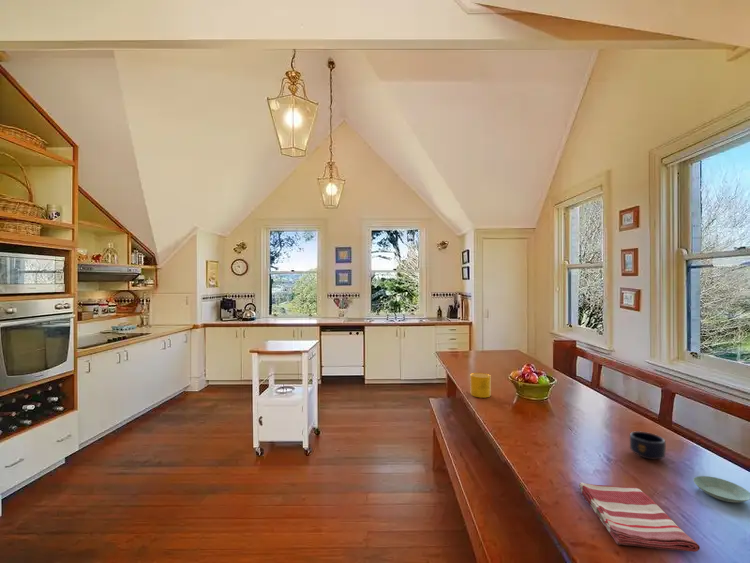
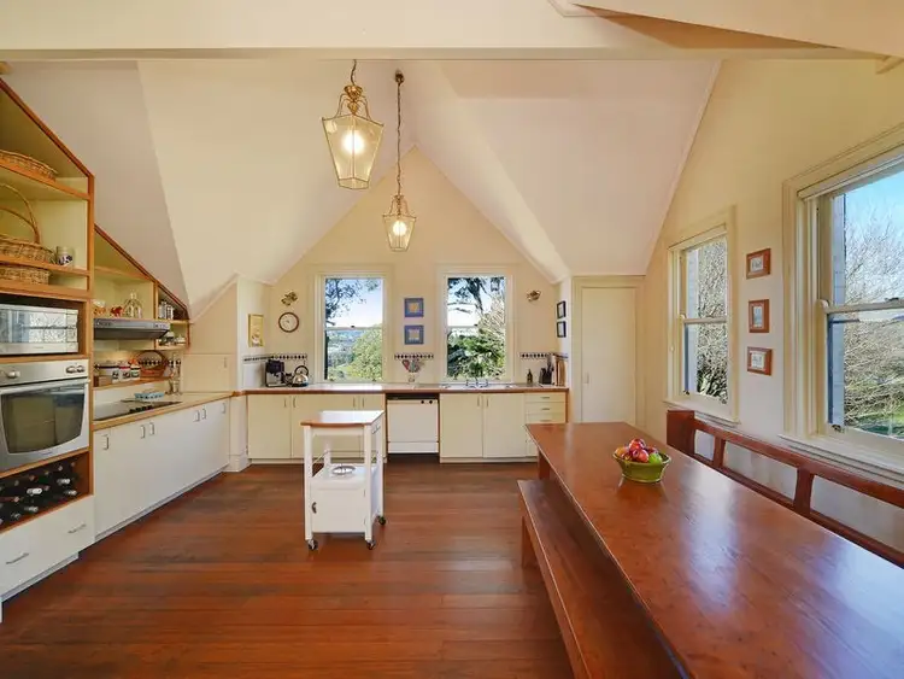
- dish towel [578,482,701,553]
- saucer [693,475,750,503]
- cup [469,372,492,399]
- mug [629,430,667,460]
